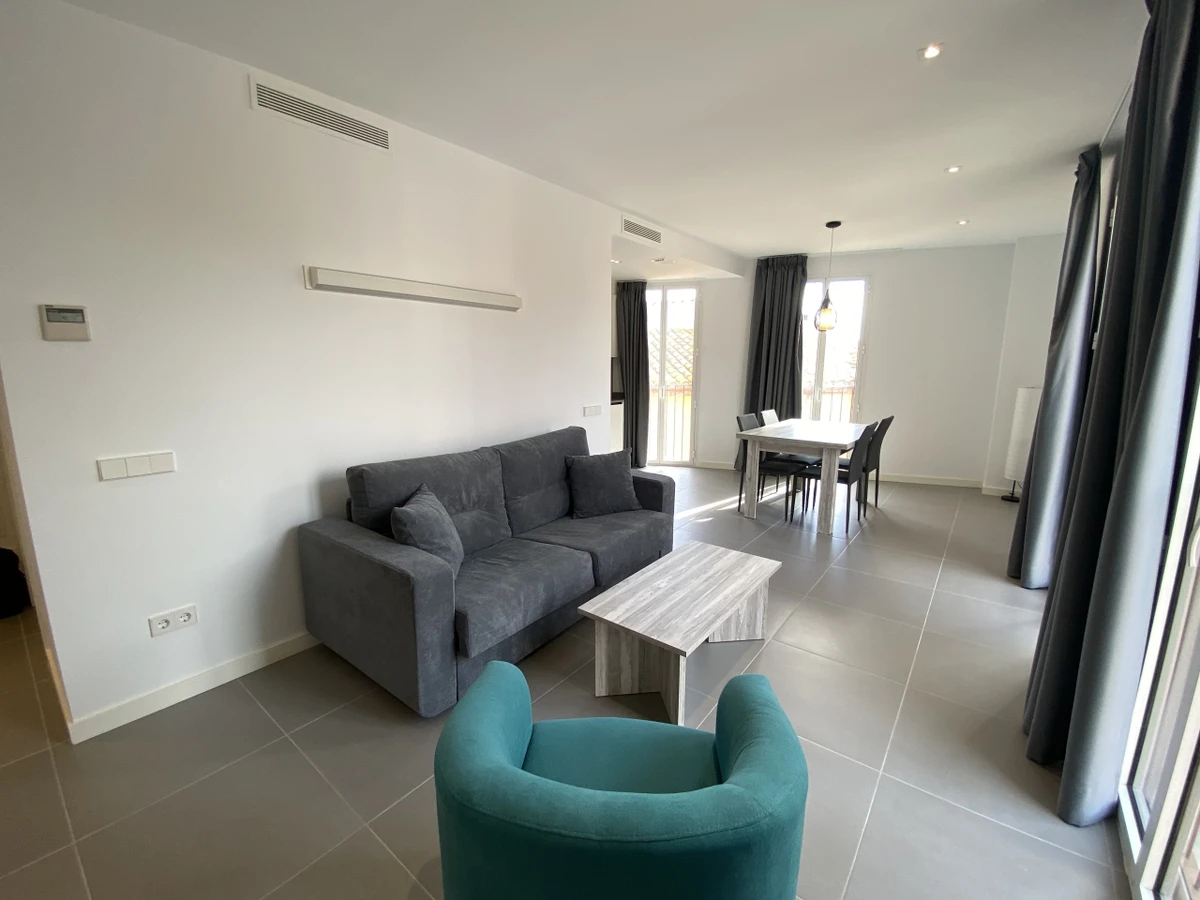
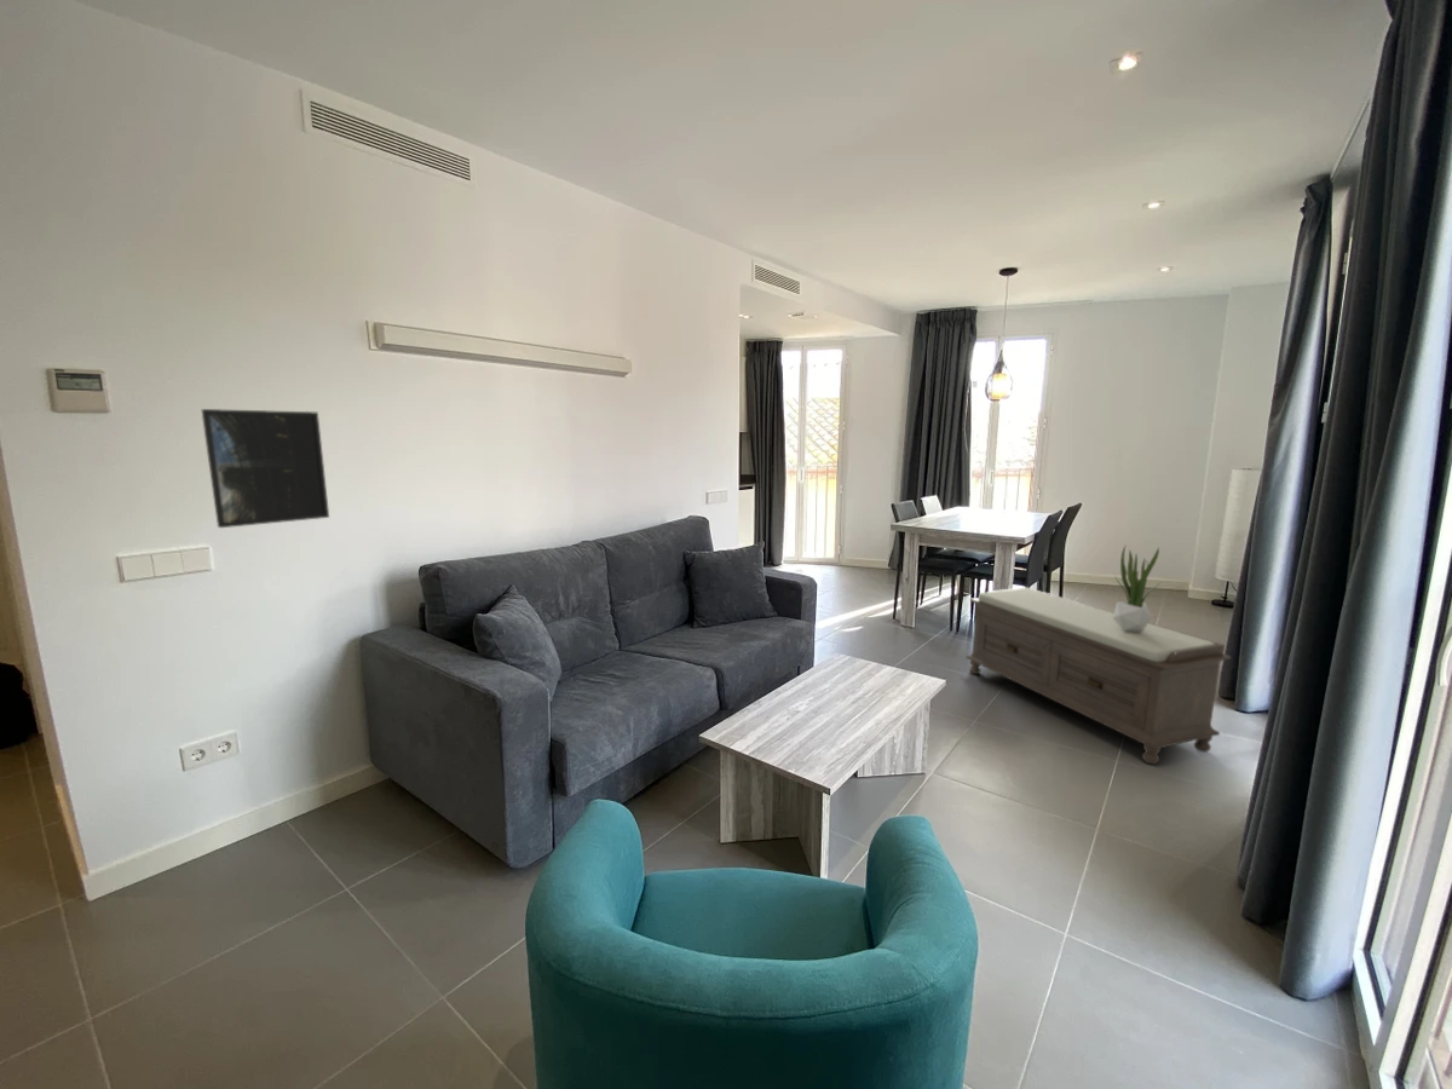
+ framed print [201,408,330,529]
+ potted plant [1112,543,1163,632]
+ bench [964,586,1232,766]
